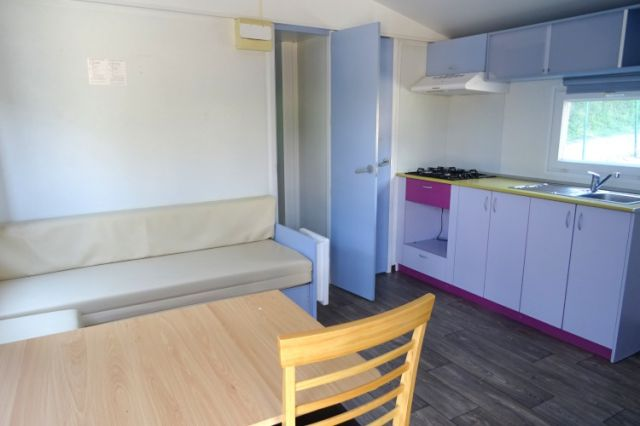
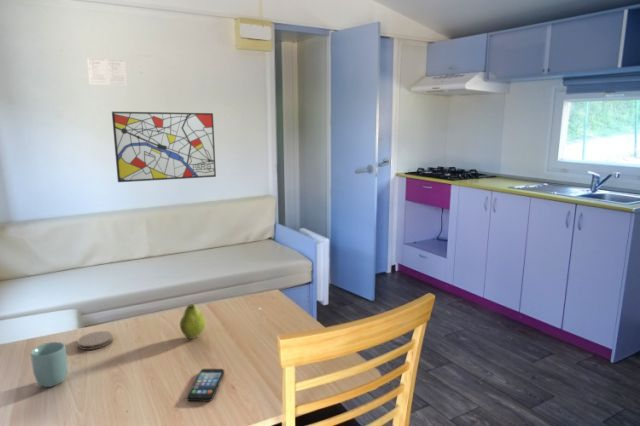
+ fruit [179,303,207,340]
+ smartphone [186,368,225,402]
+ coaster [77,330,114,351]
+ cup [30,341,68,388]
+ wall art [111,111,217,183]
